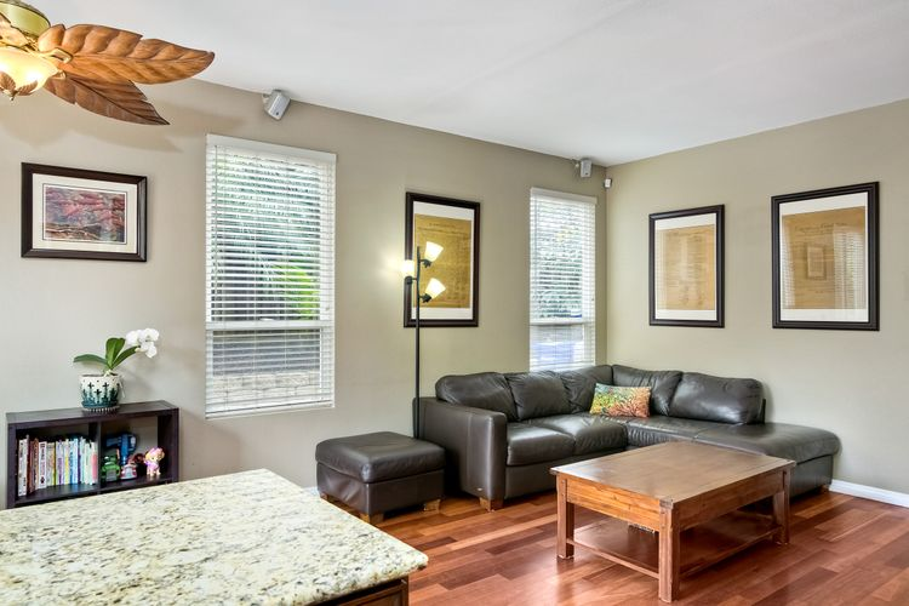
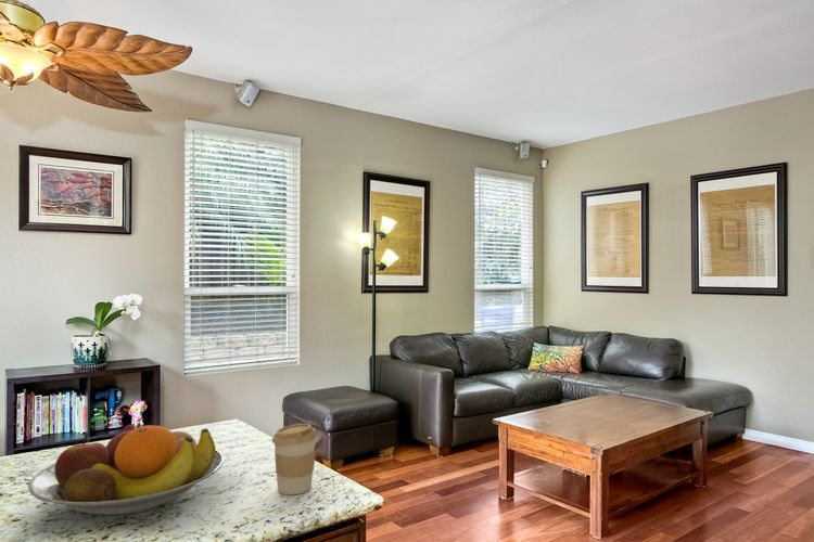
+ coffee cup [271,423,318,495]
+ fruit bowl [27,424,225,516]
